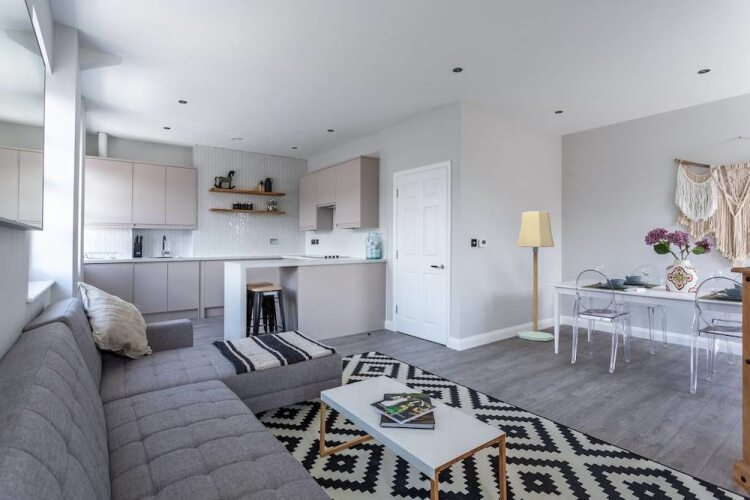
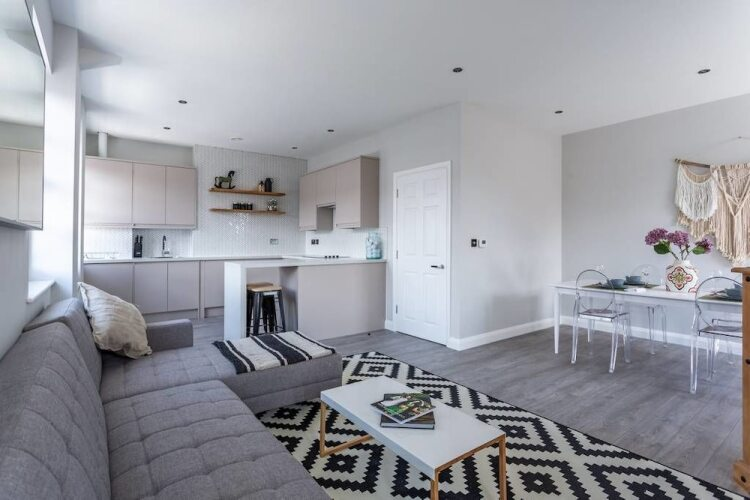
- floor lamp [516,210,555,342]
